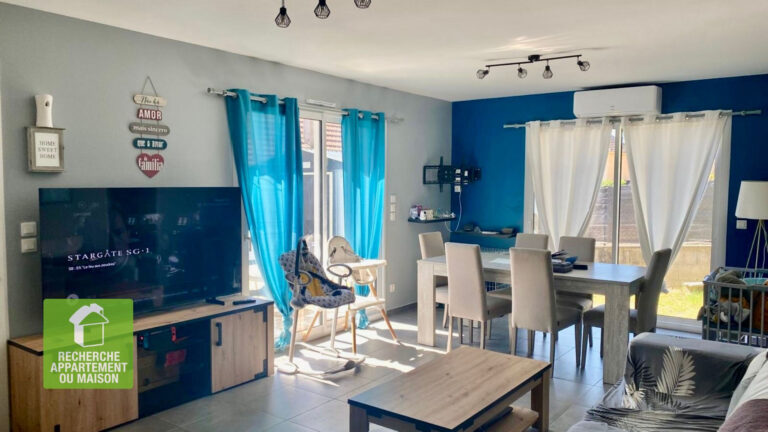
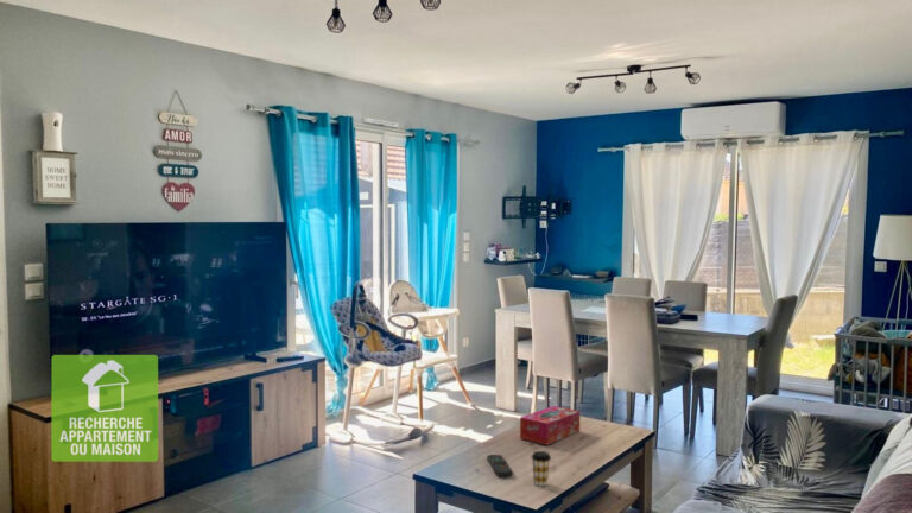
+ remote control [486,454,514,477]
+ coffee cup [531,450,552,487]
+ tissue box [519,405,581,446]
